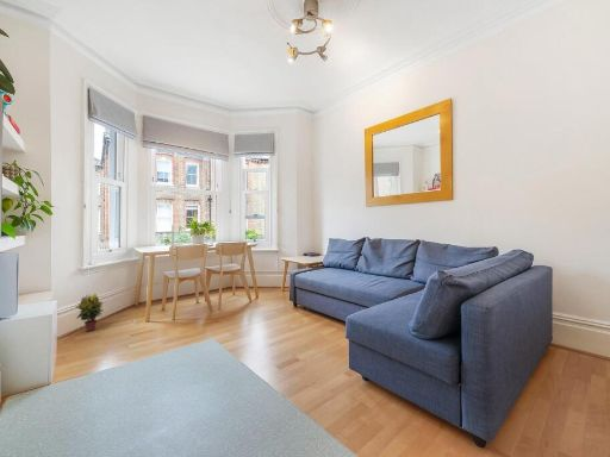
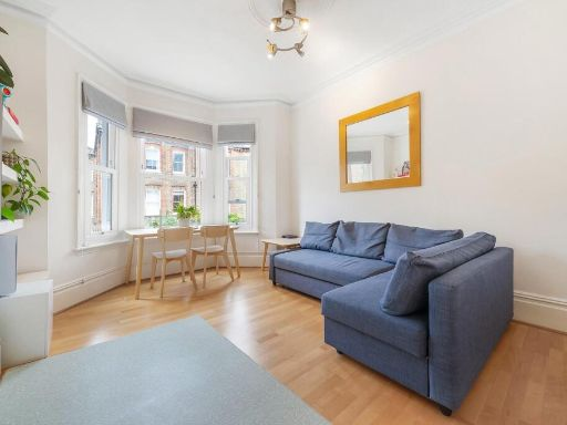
- potted plant [74,292,104,332]
